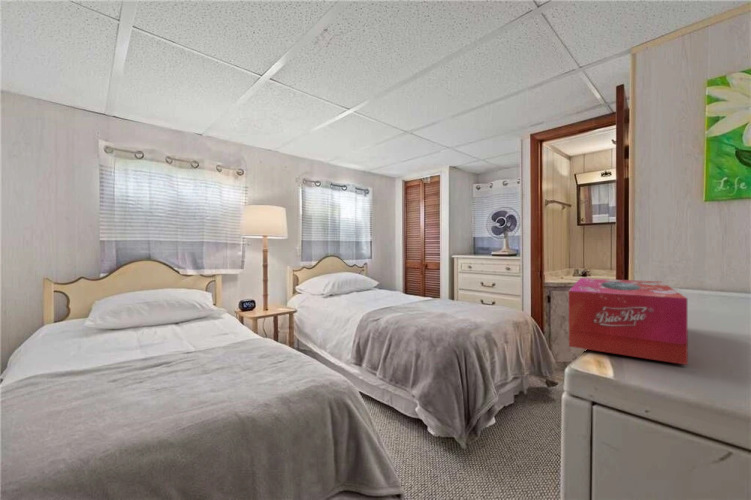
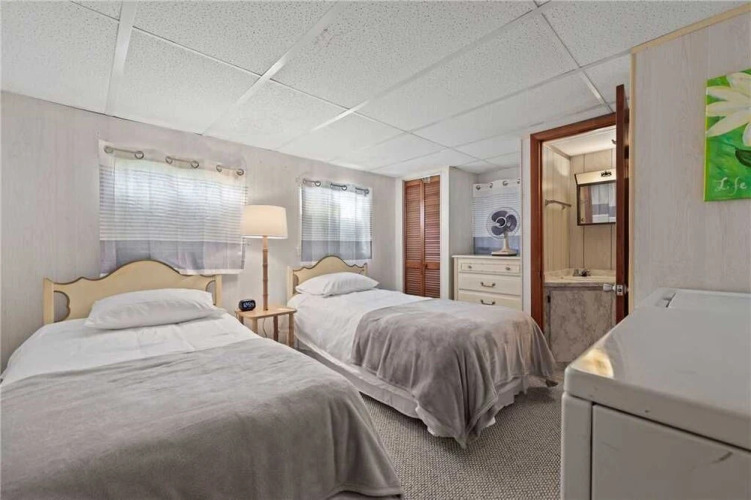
- tissue box [568,277,689,366]
